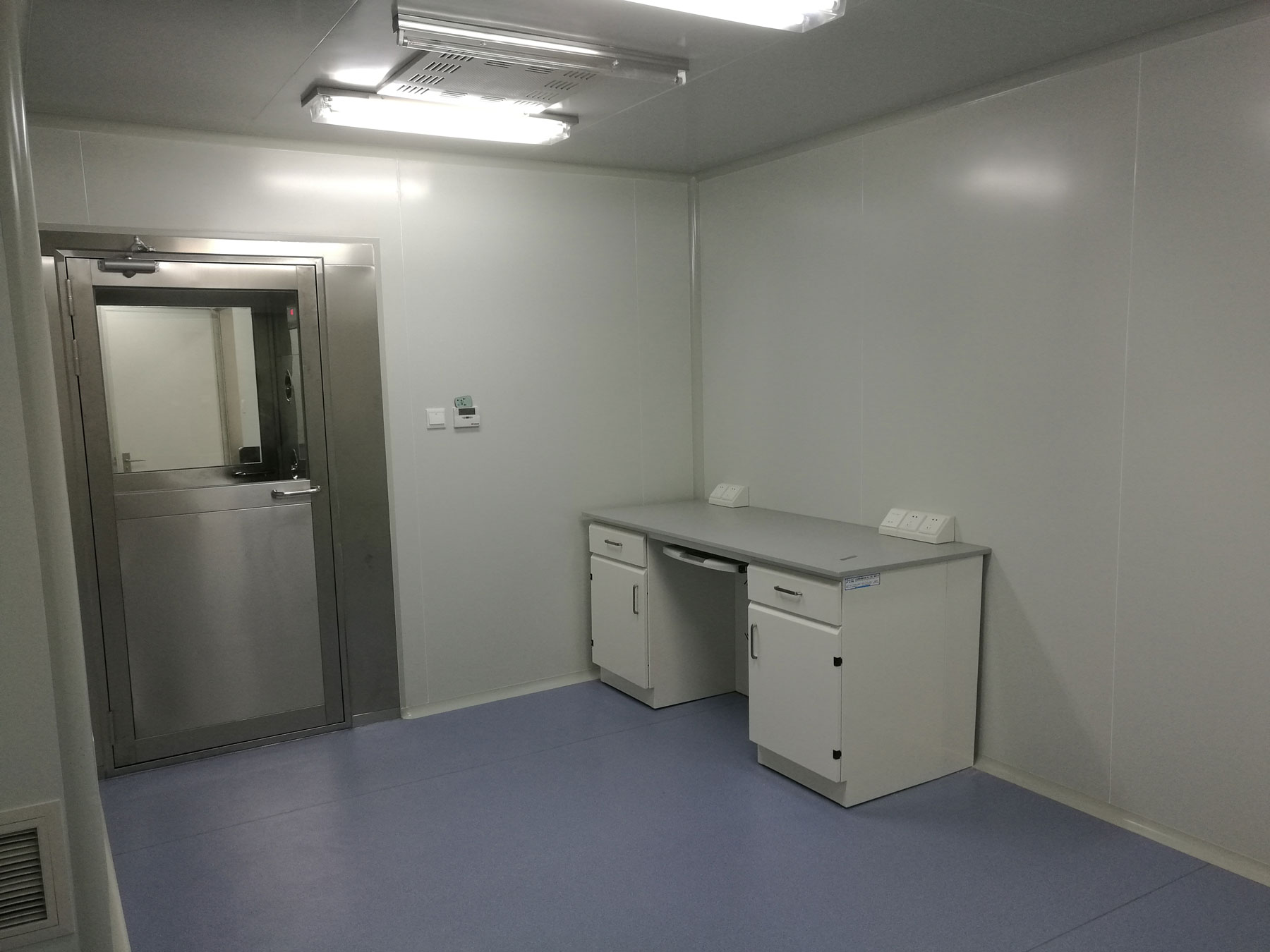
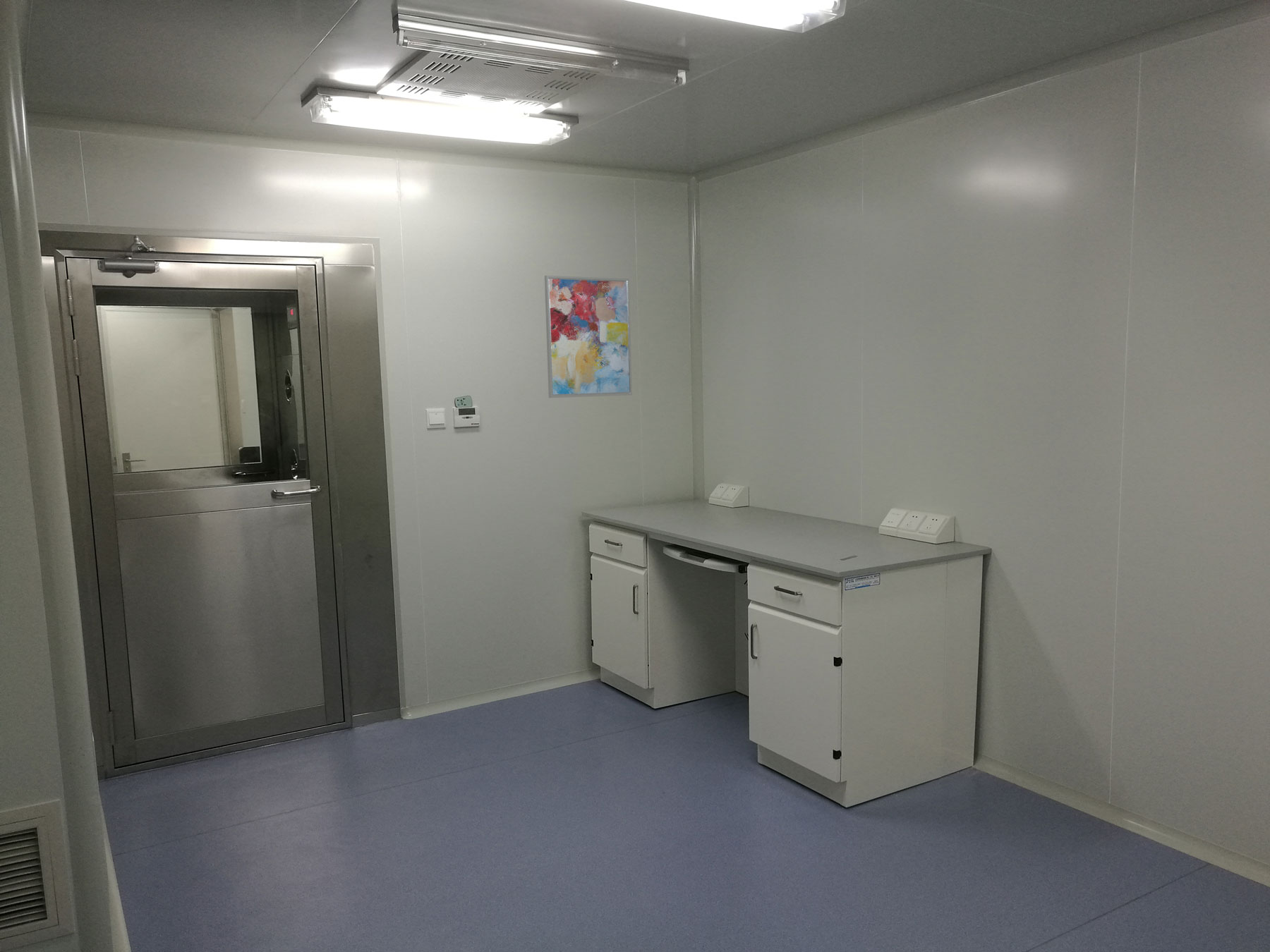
+ wall art [544,275,633,398]
